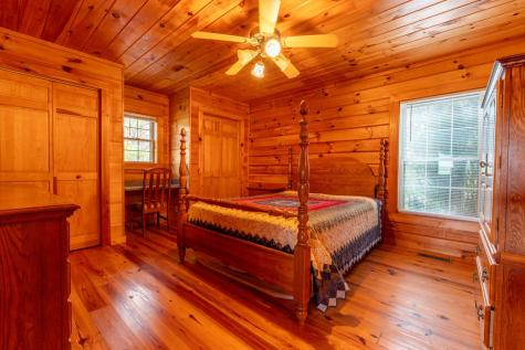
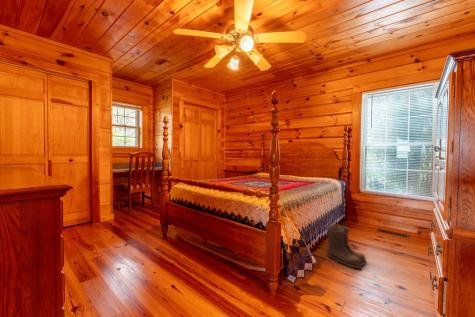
+ boots [326,223,368,270]
